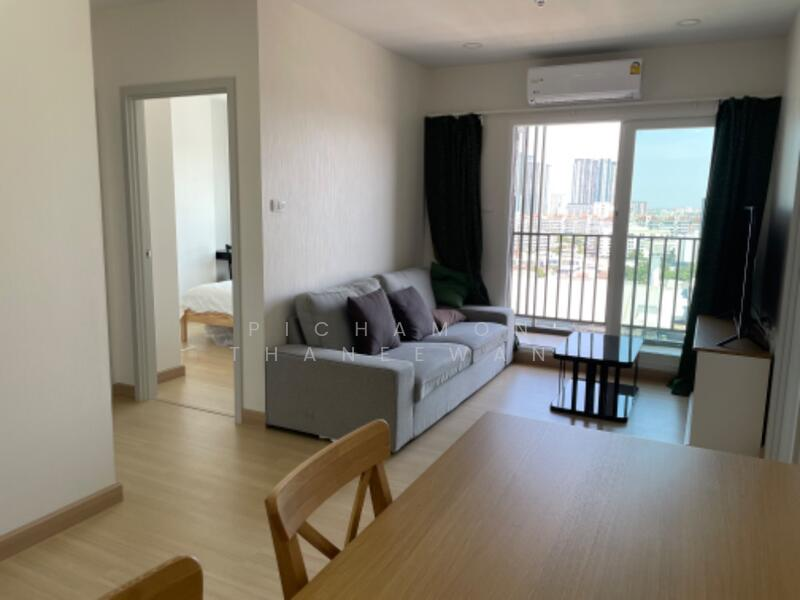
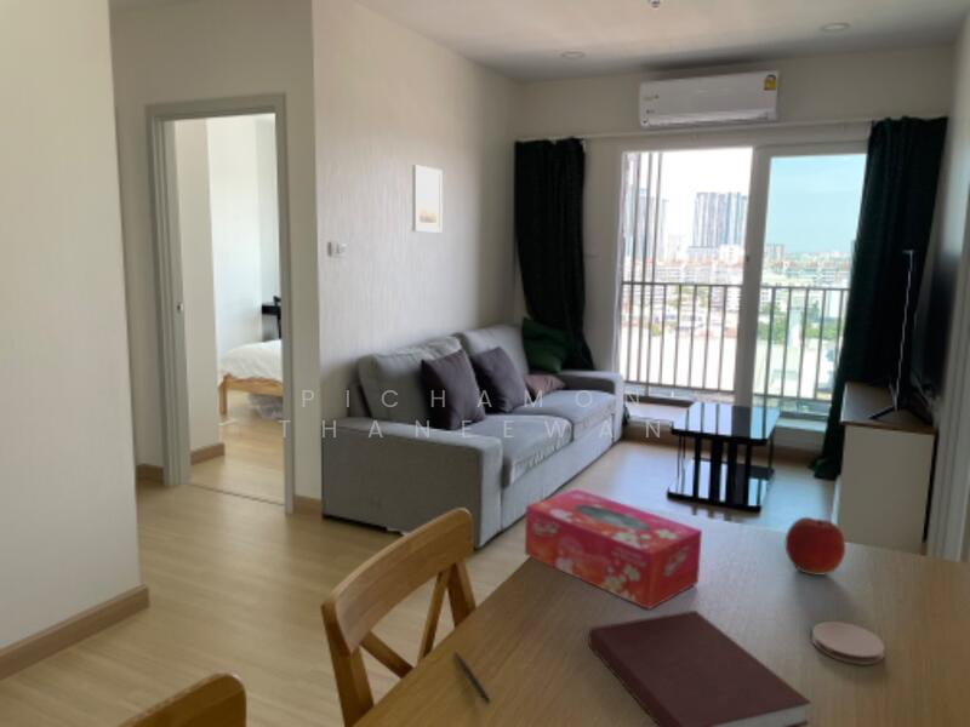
+ coaster [811,620,886,666]
+ pen [453,651,491,705]
+ tissue box [524,488,703,611]
+ apple [784,516,846,577]
+ notebook [588,609,812,727]
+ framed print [411,164,444,234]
